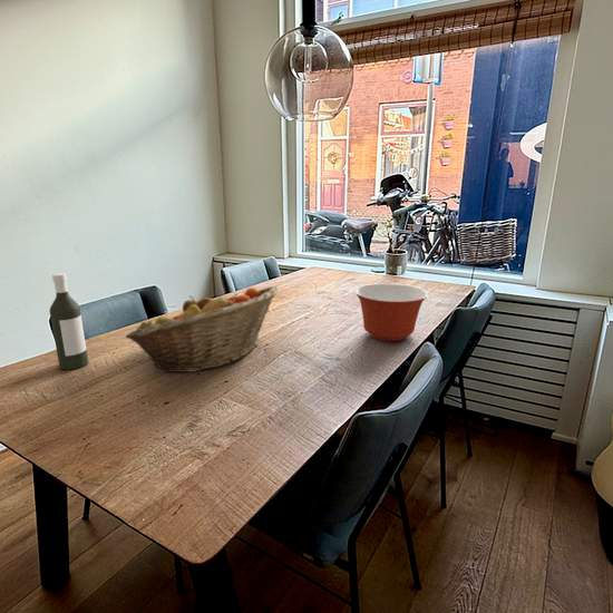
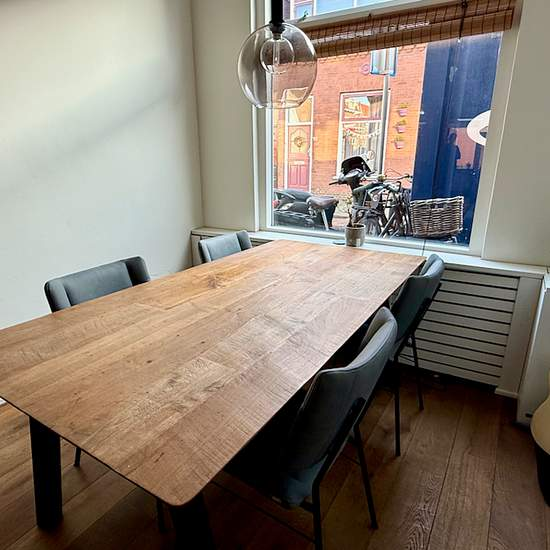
- bottle [49,272,89,371]
- mixing bowl [353,282,429,342]
- fruit basket [124,285,280,373]
